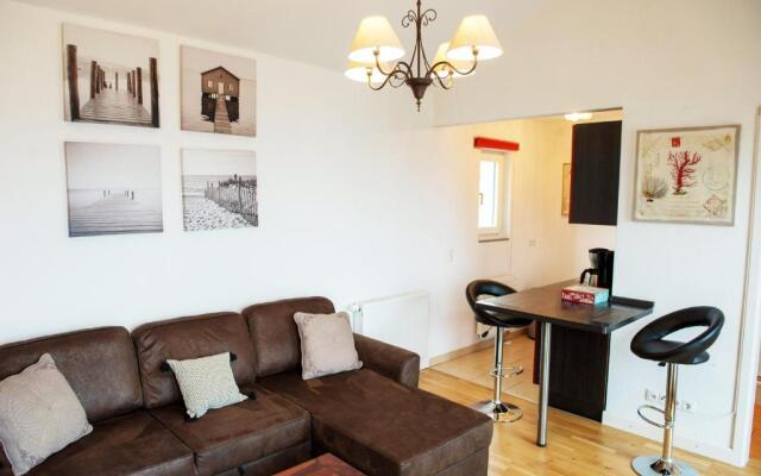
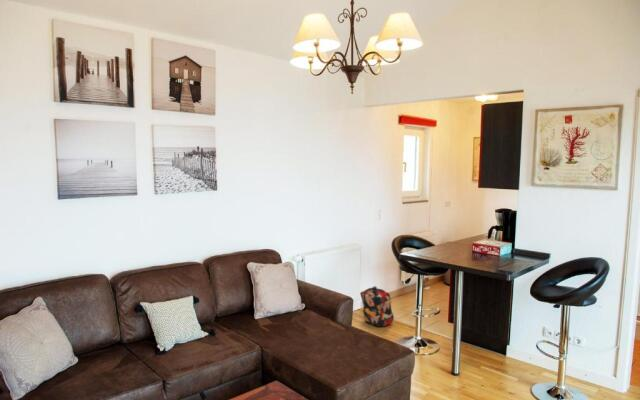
+ backpack [359,285,395,328]
